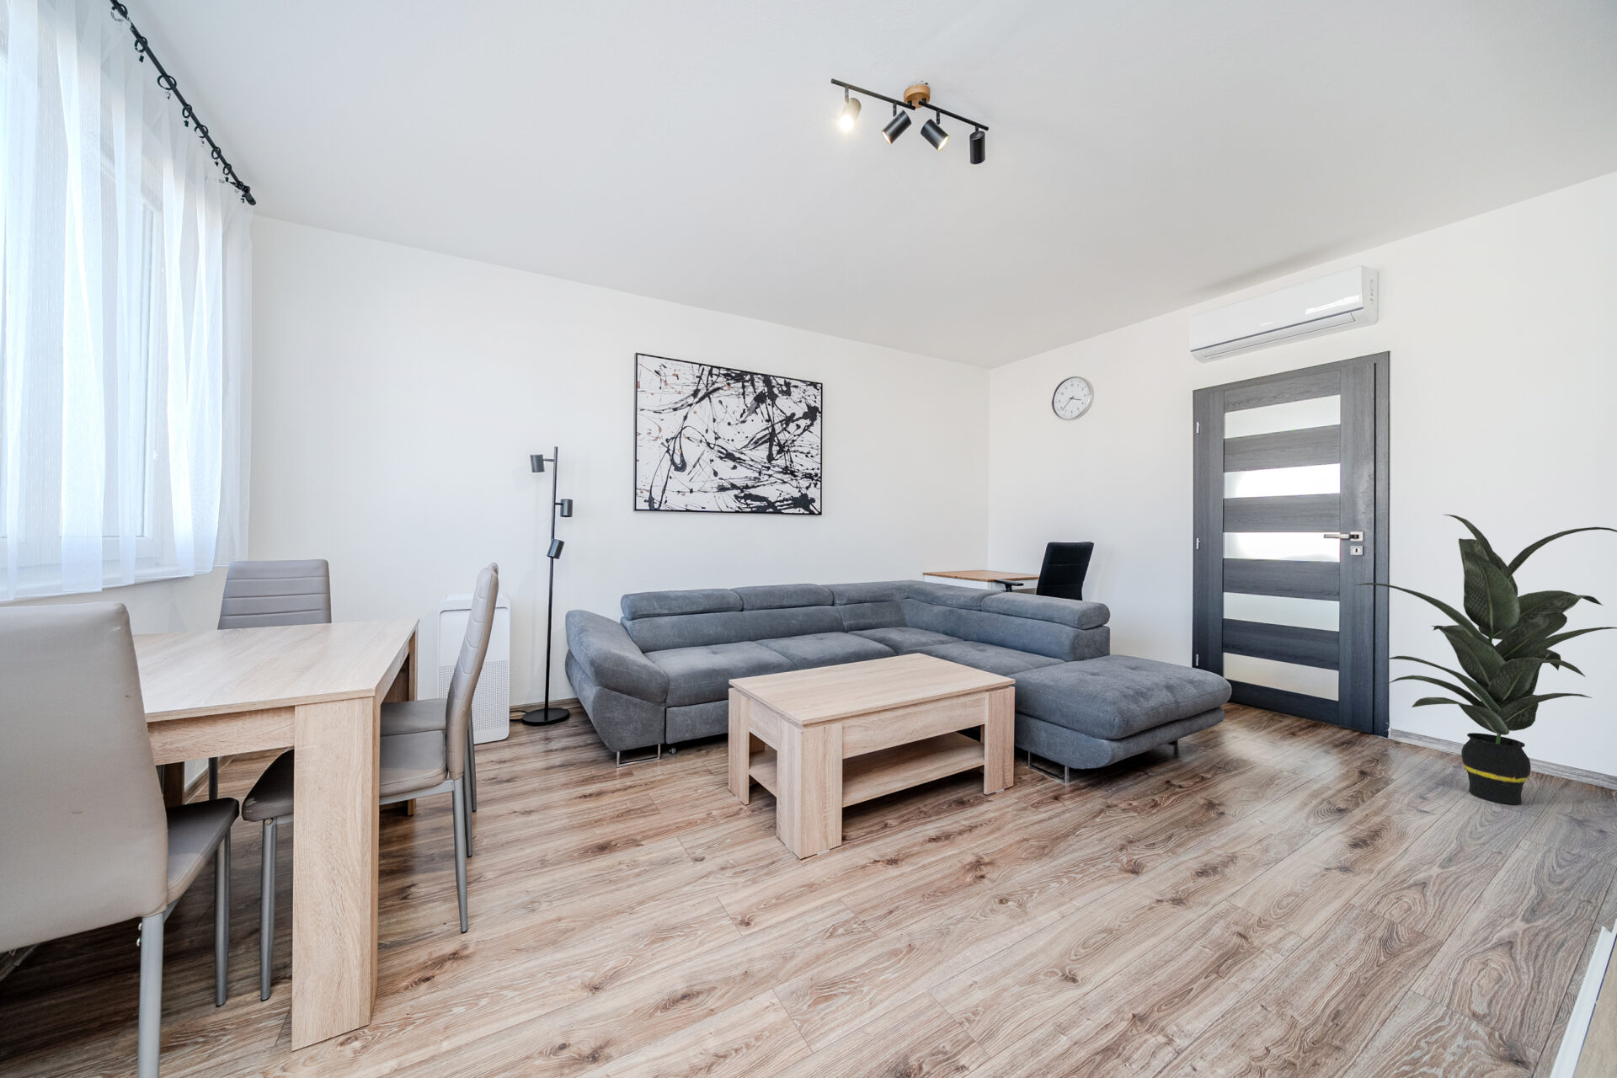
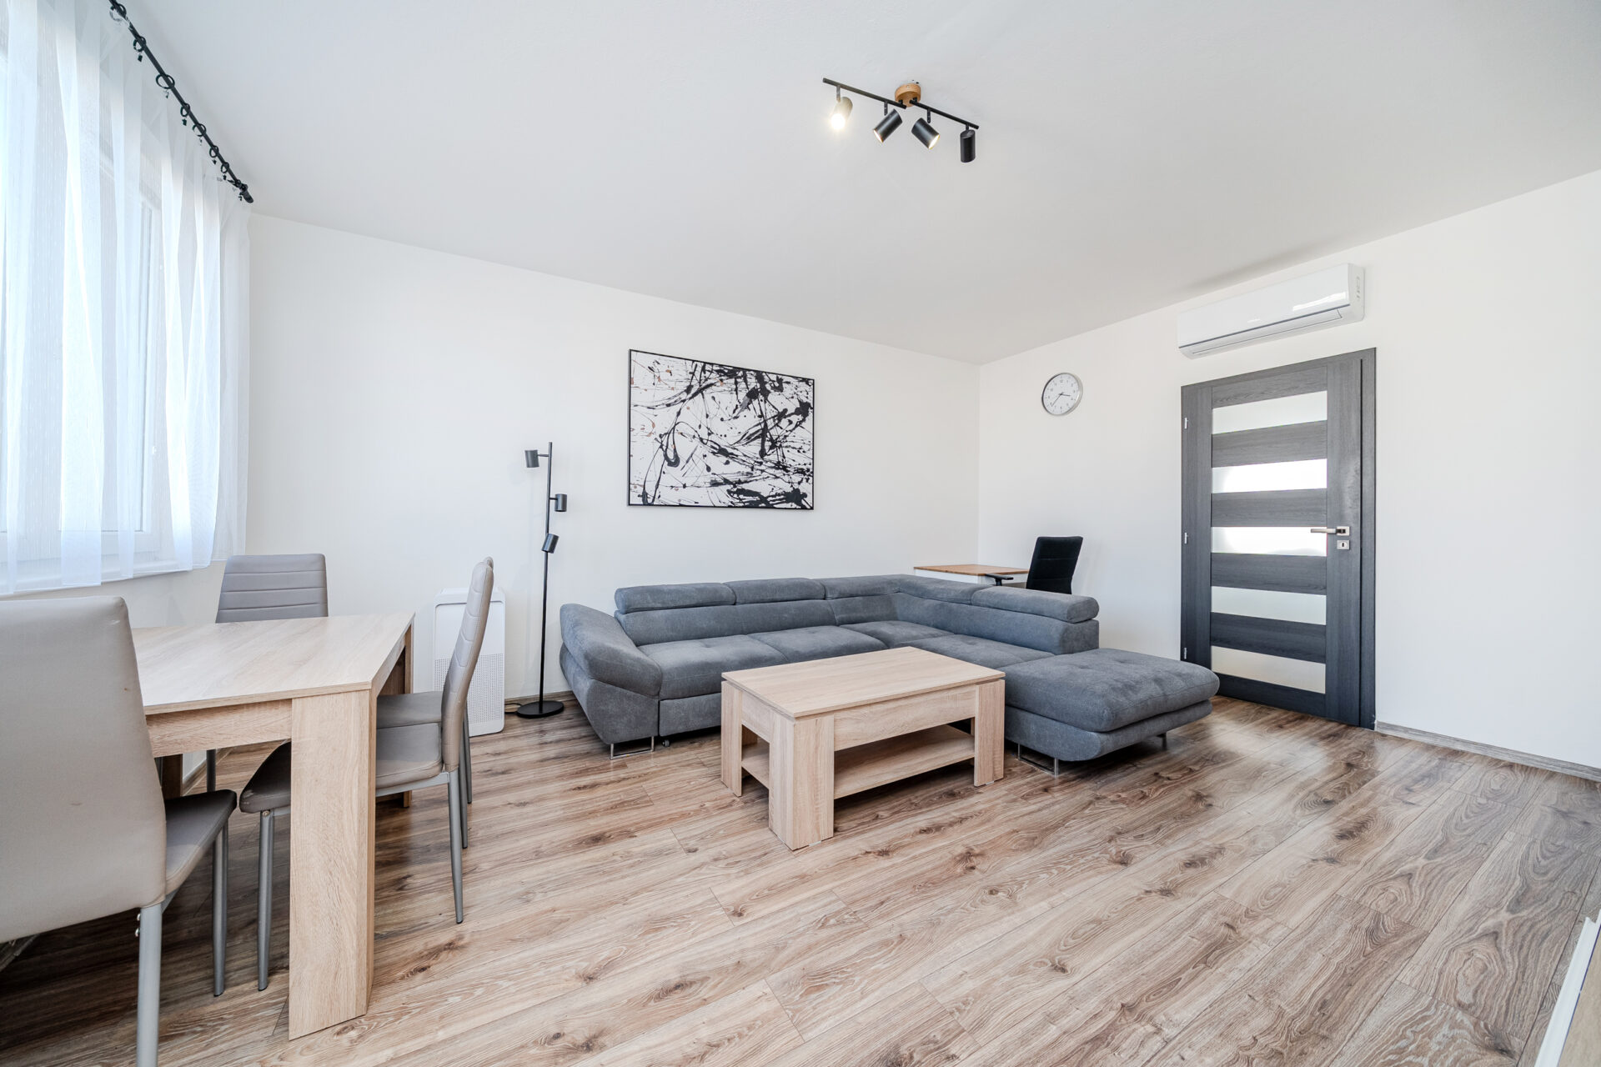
- indoor plant [1355,514,1617,805]
